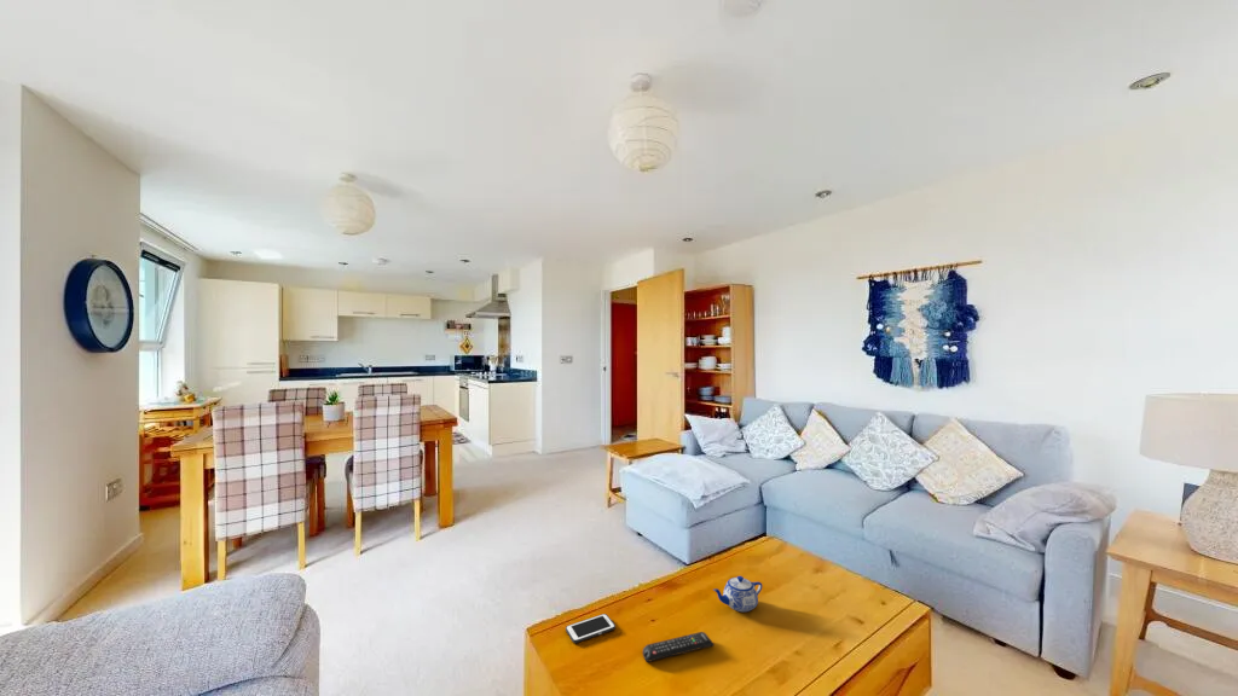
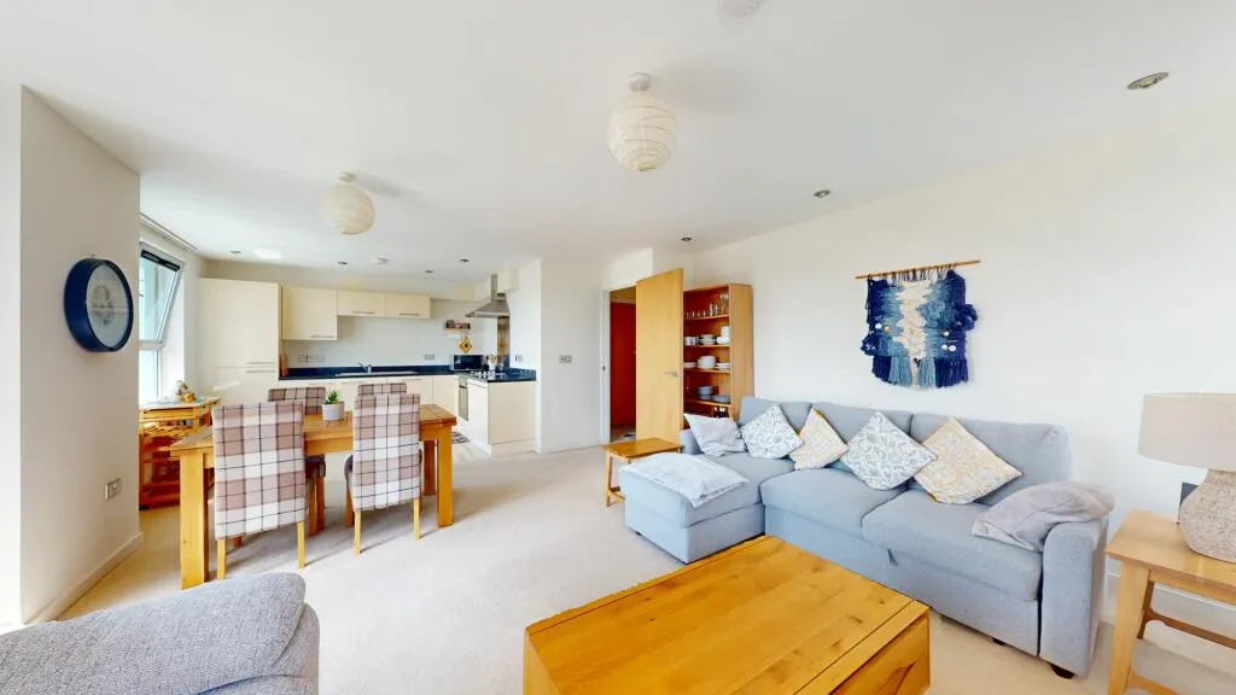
- cell phone [565,613,617,644]
- remote control [642,631,716,663]
- teapot [712,575,763,613]
